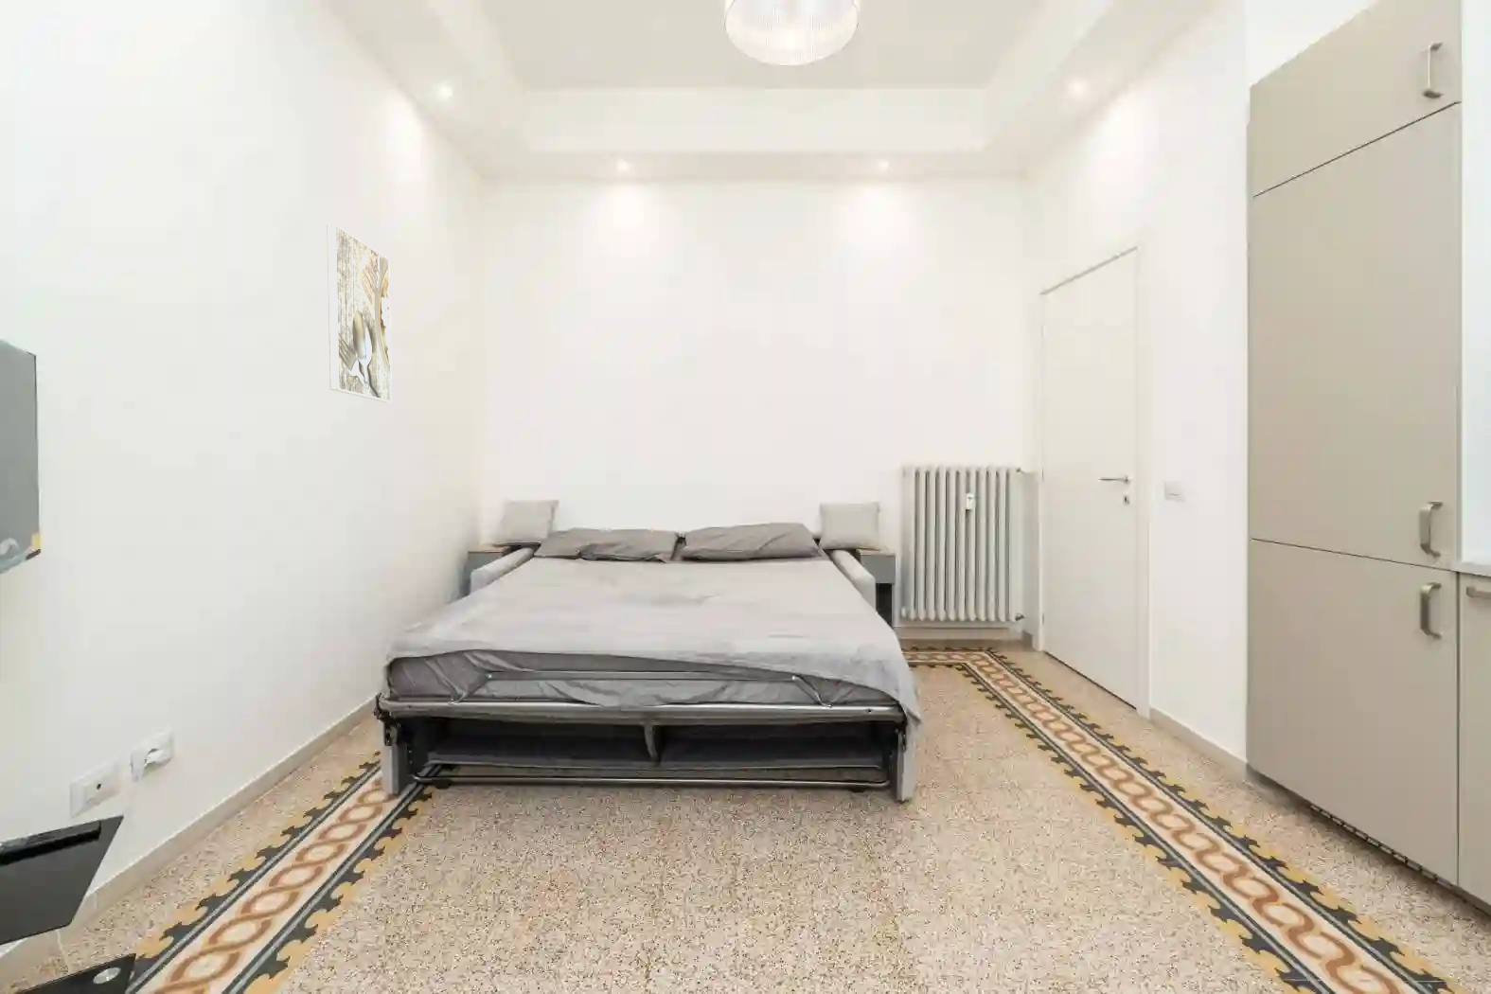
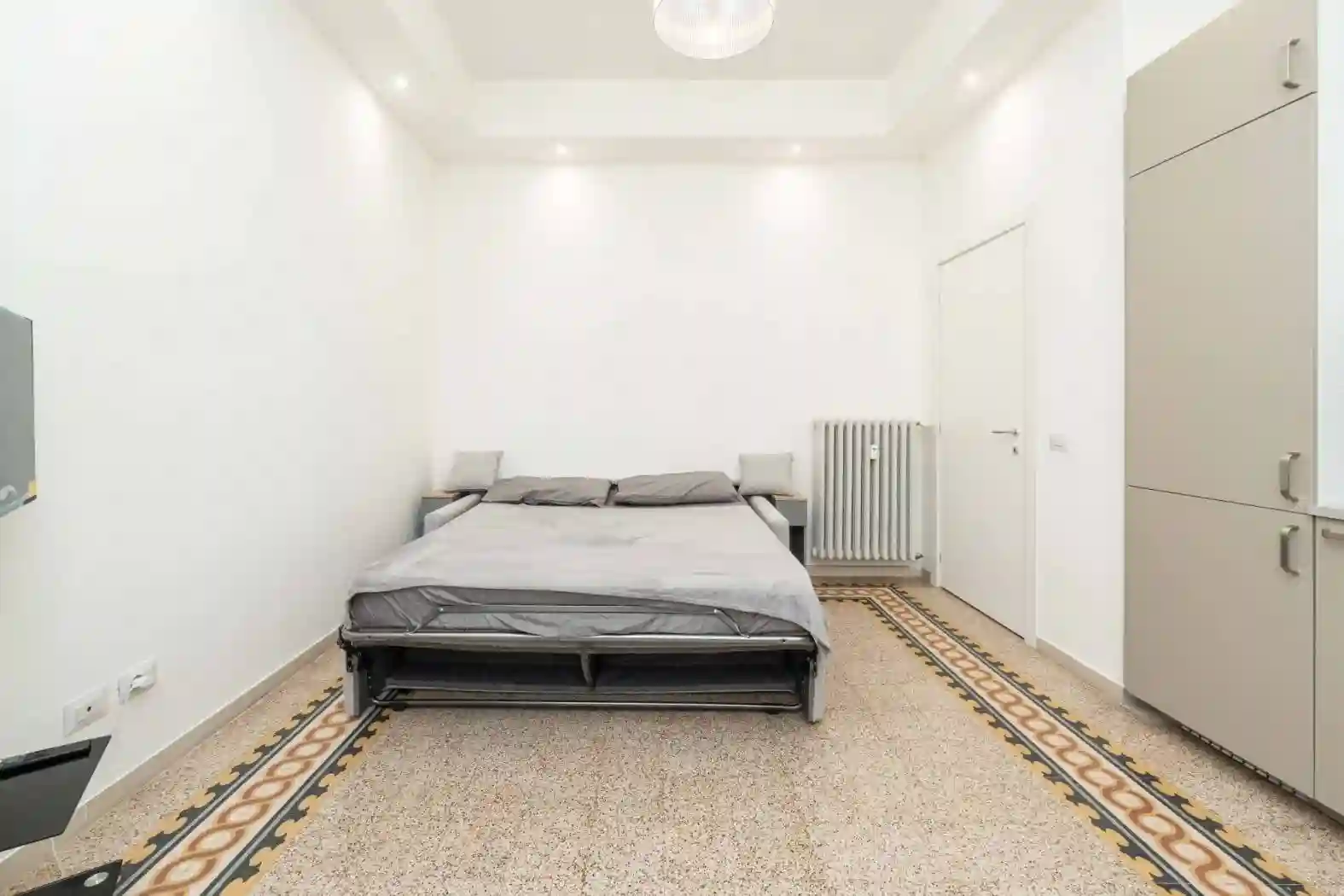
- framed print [326,223,393,404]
